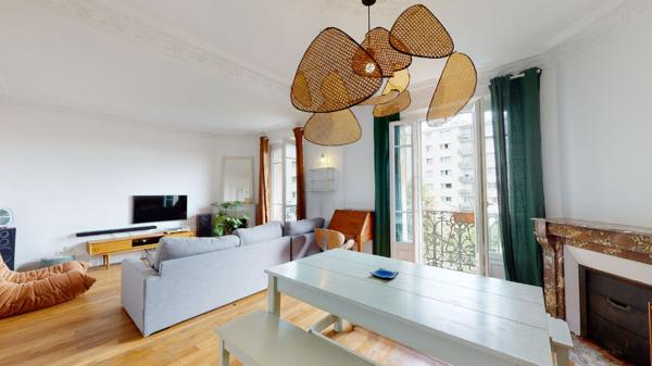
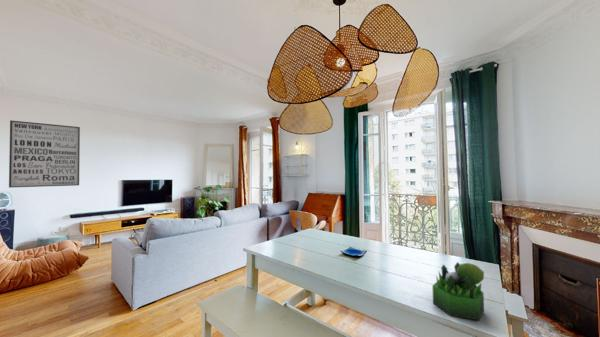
+ wall art [8,119,81,189]
+ plant [431,261,485,321]
